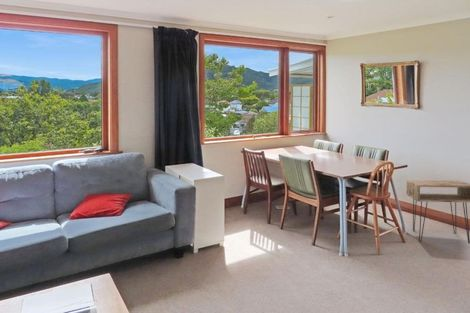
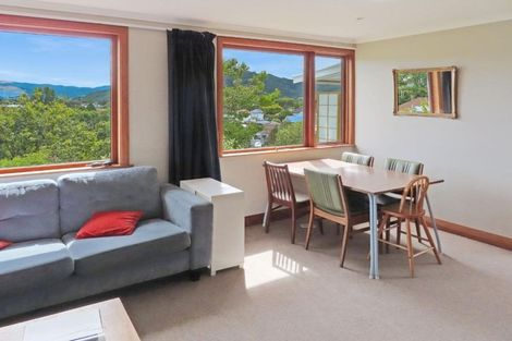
- nightstand [406,179,470,245]
